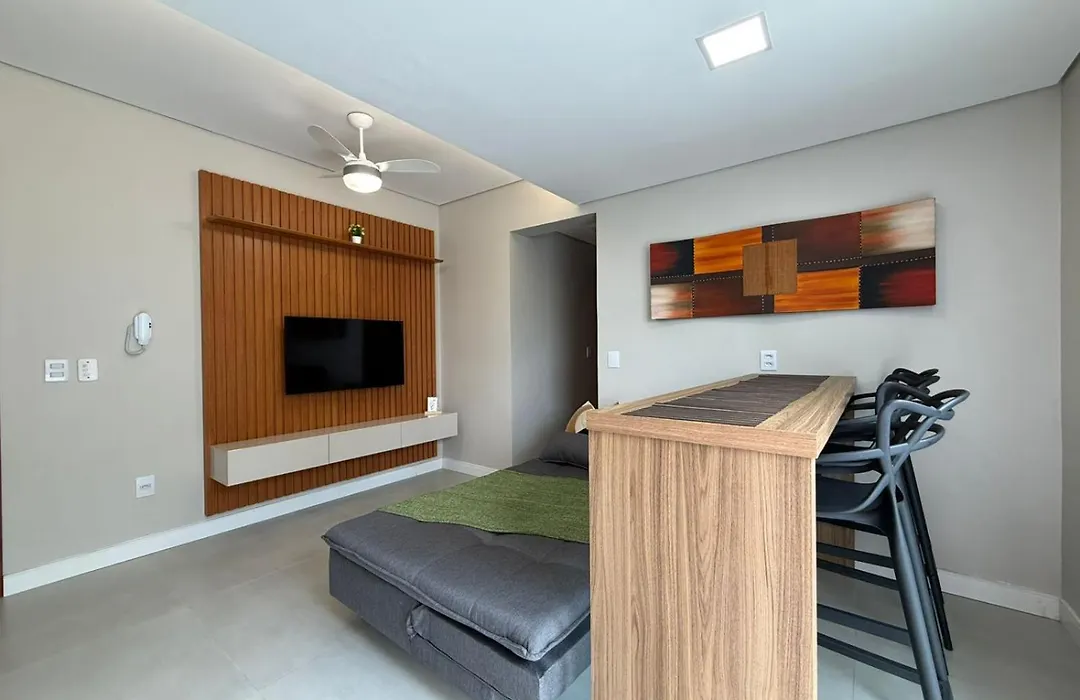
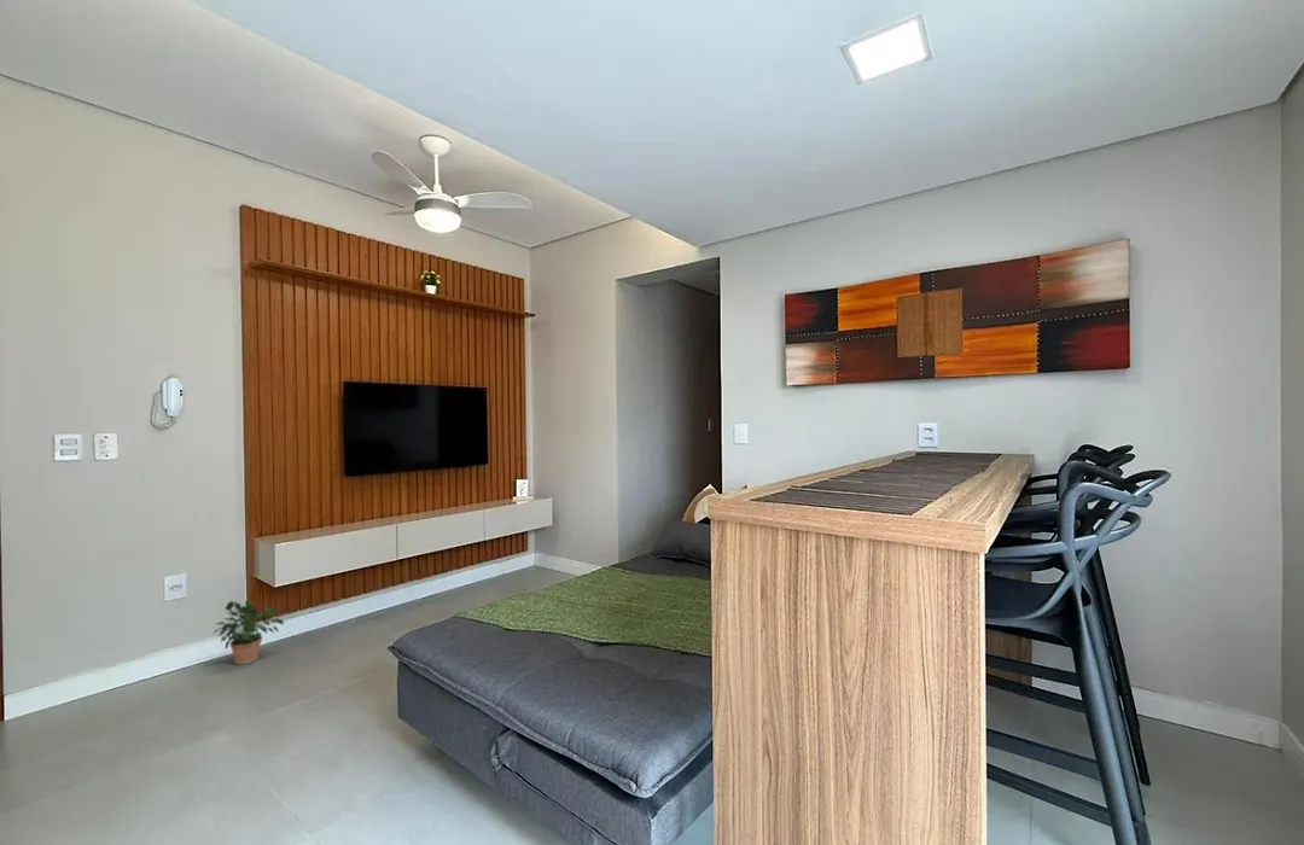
+ potted plant [211,599,285,665]
